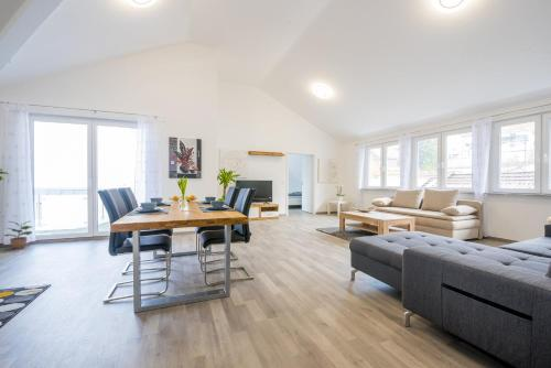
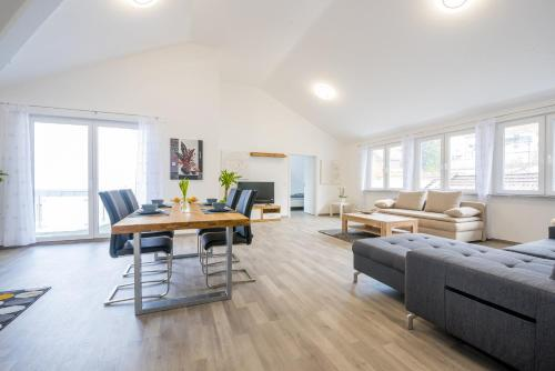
- potted plant [2,220,34,250]
